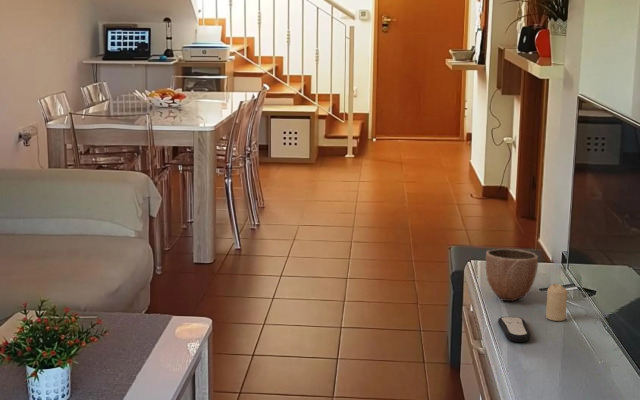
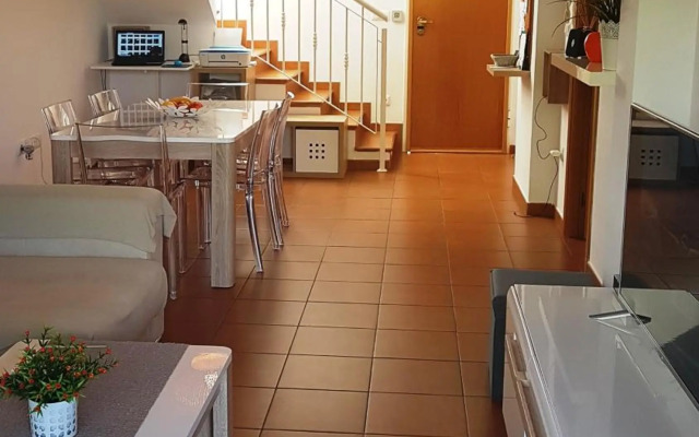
- candle [545,283,568,322]
- remote control [497,316,531,343]
- decorative bowl [485,248,539,302]
